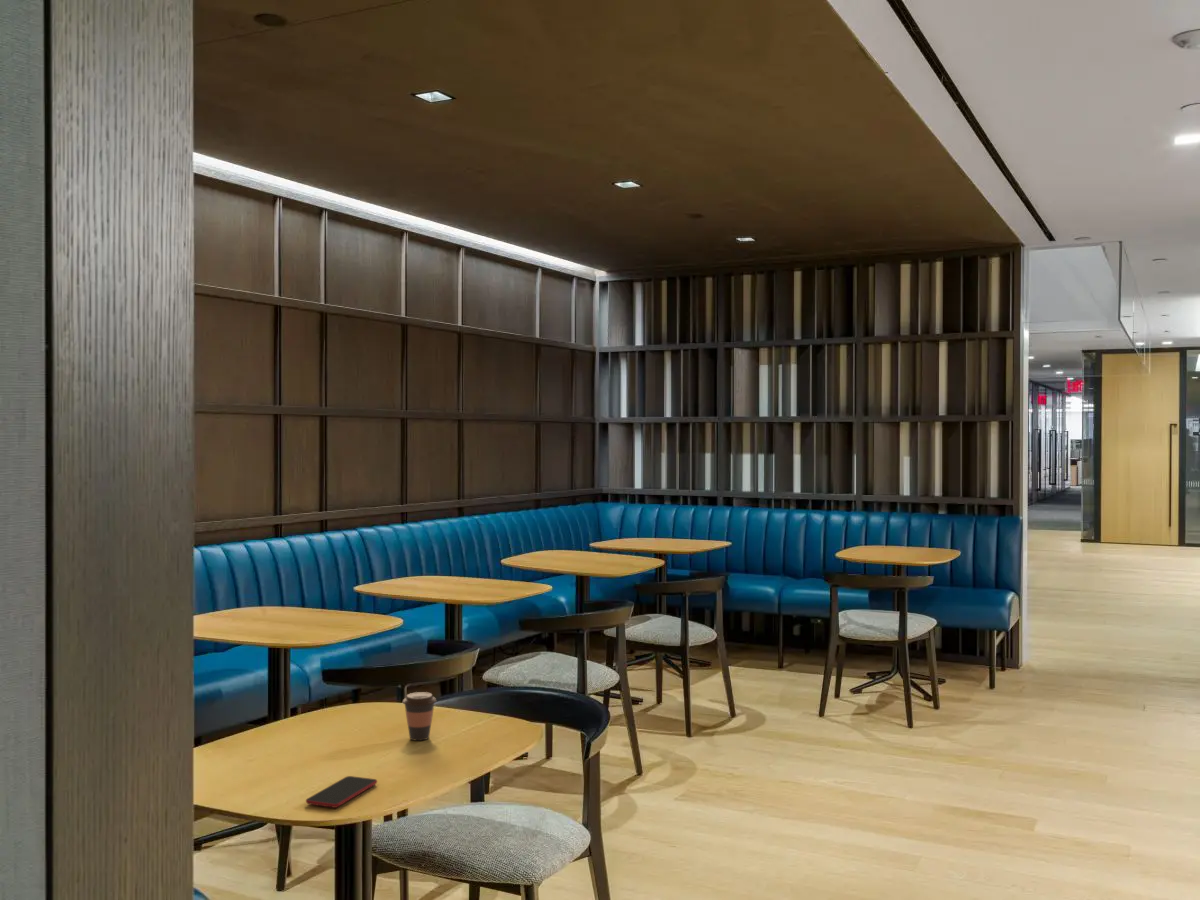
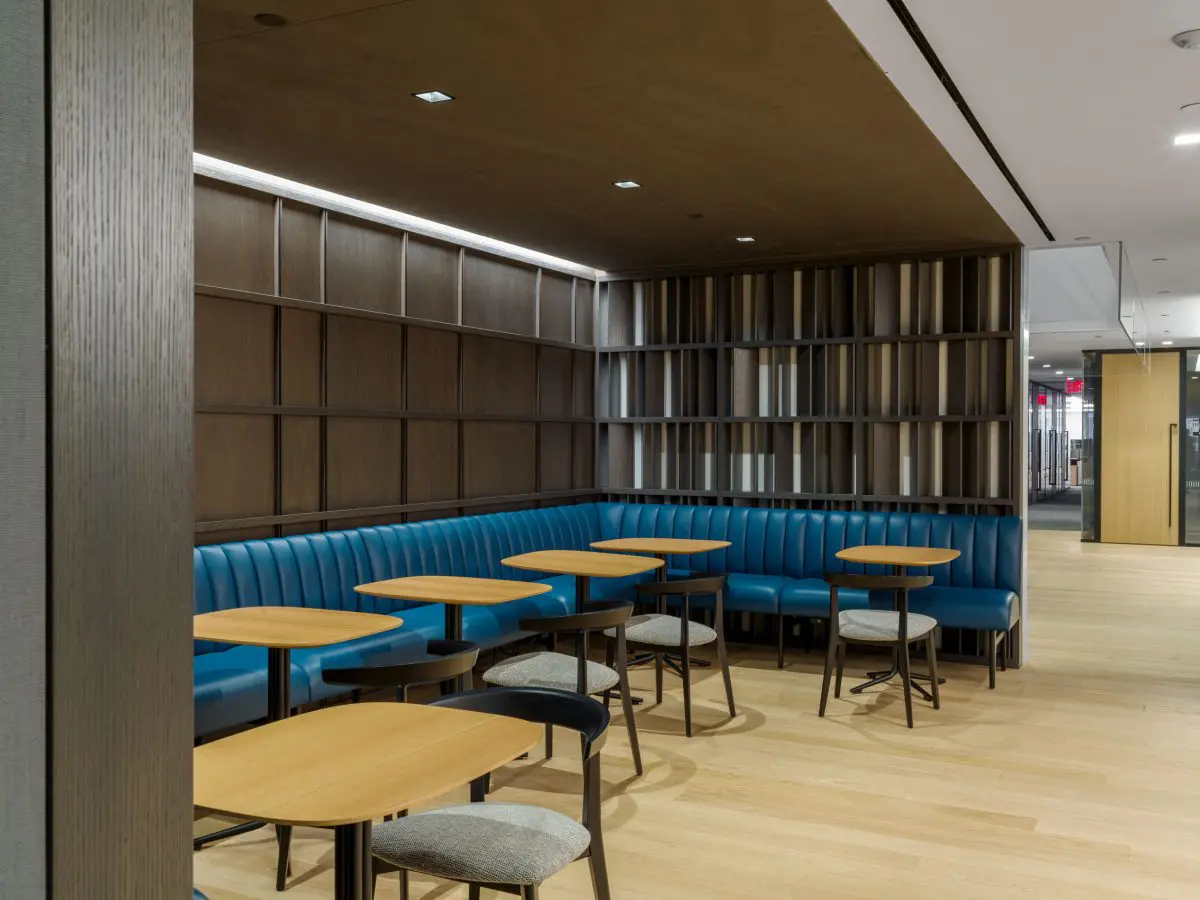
- smartphone [305,775,378,809]
- coffee cup [402,691,437,742]
